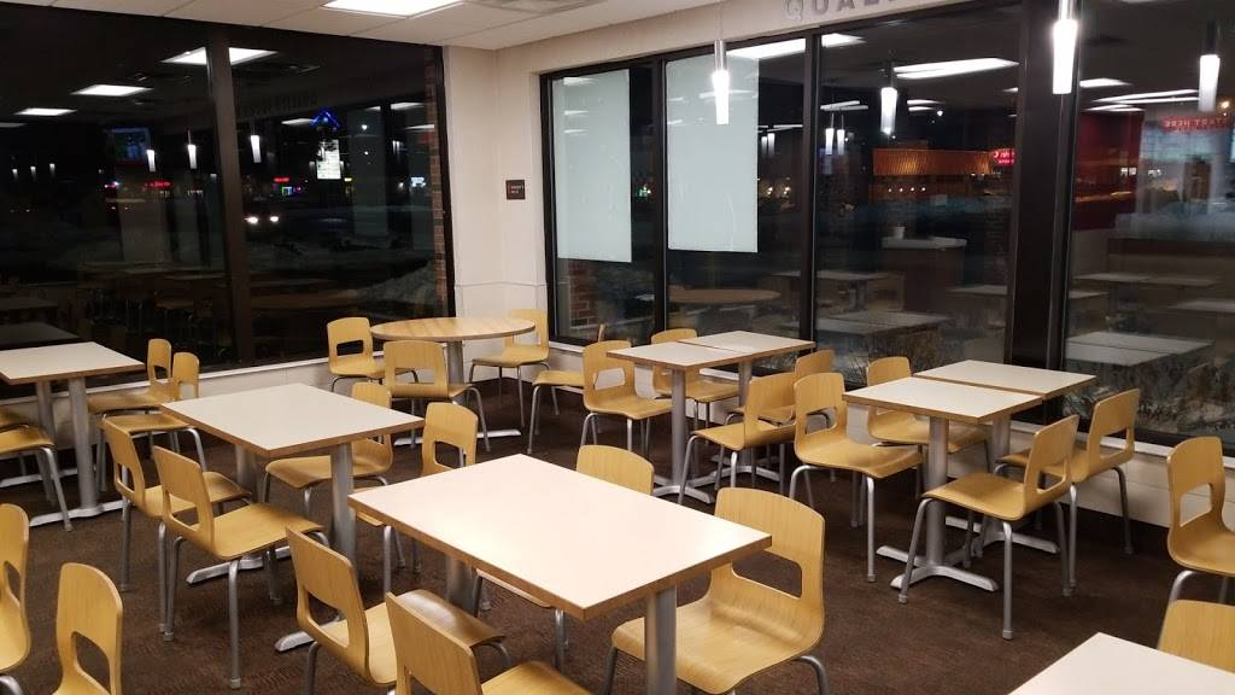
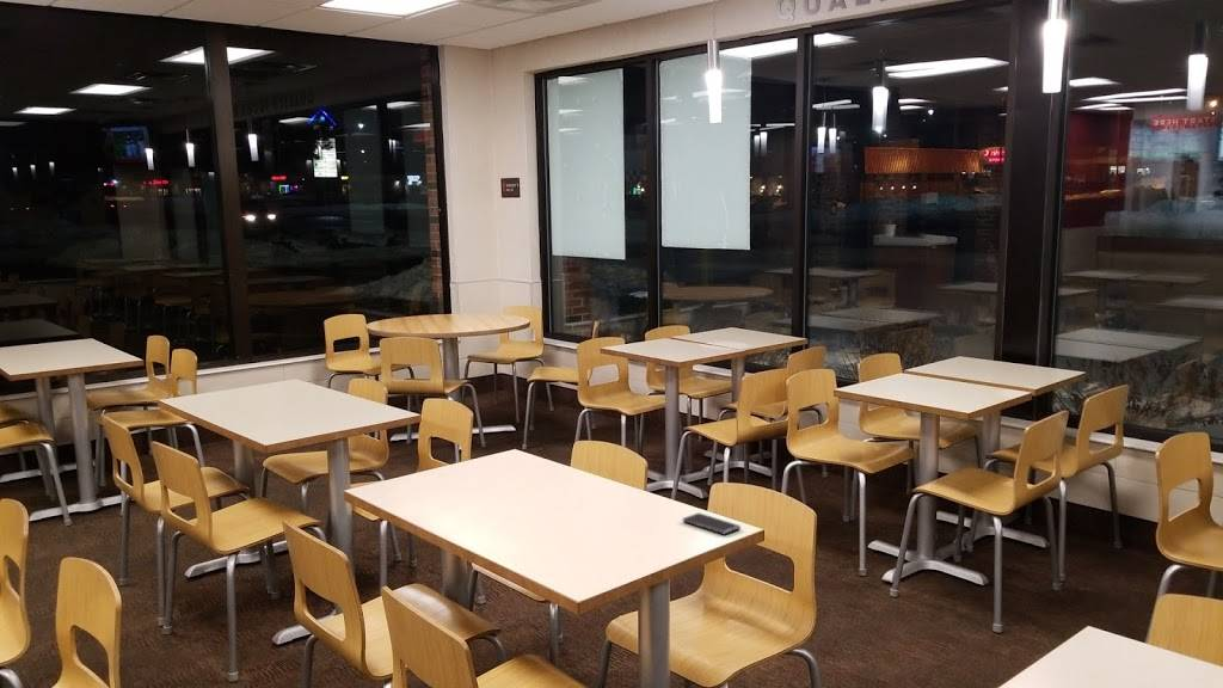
+ smartphone [682,512,742,535]
